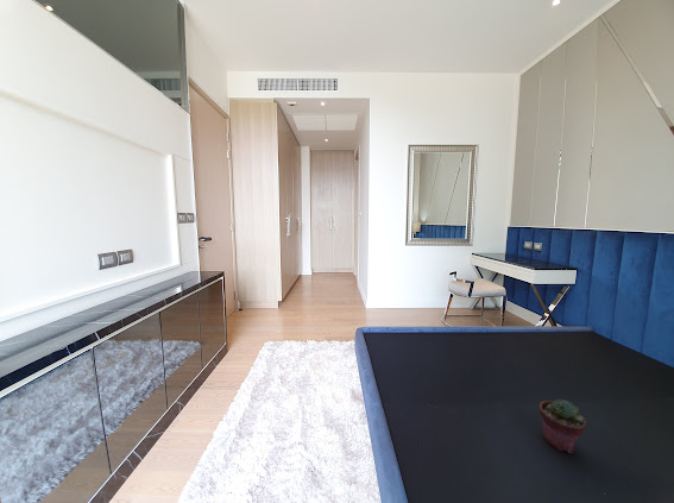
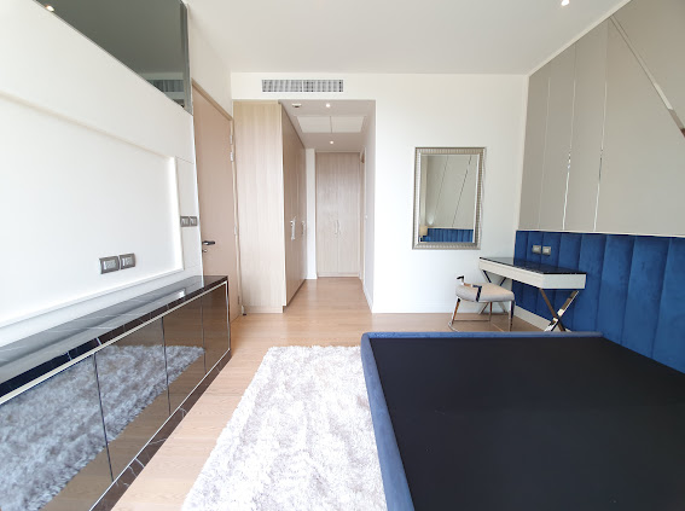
- potted succulent [537,398,587,454]
